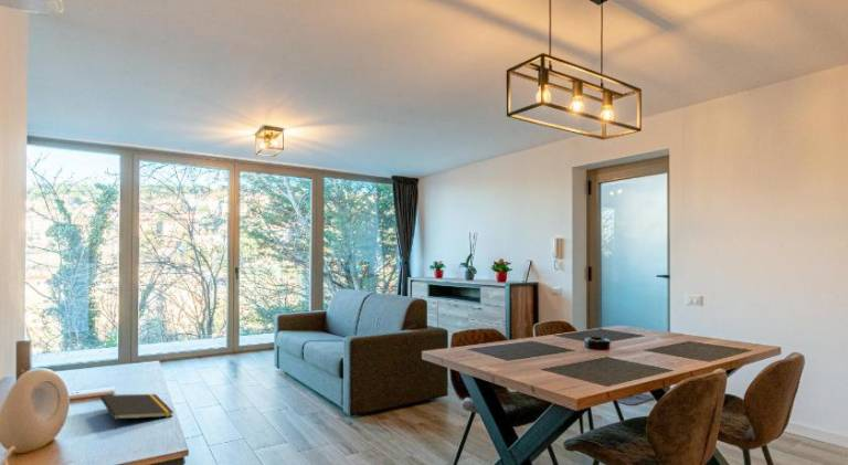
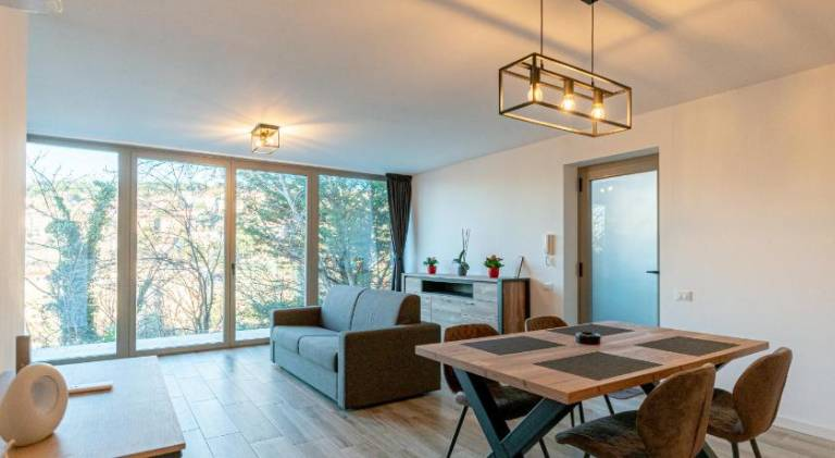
- notepad [99,393,174,431]
